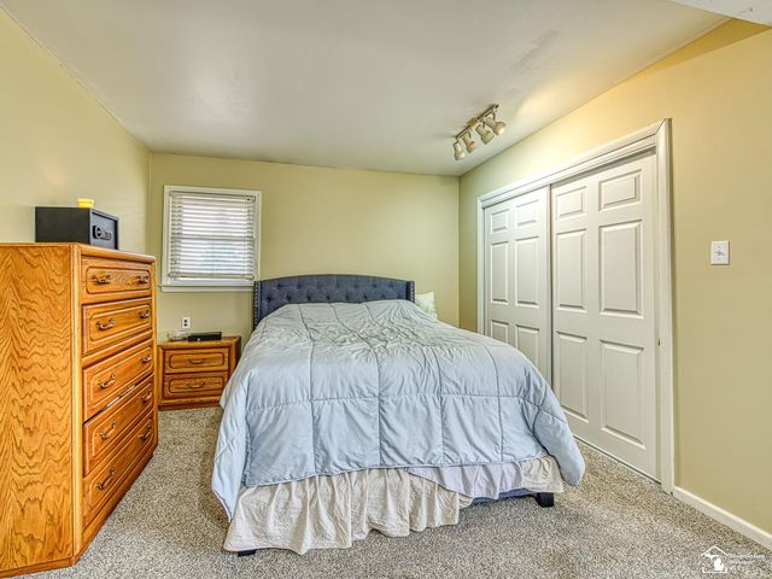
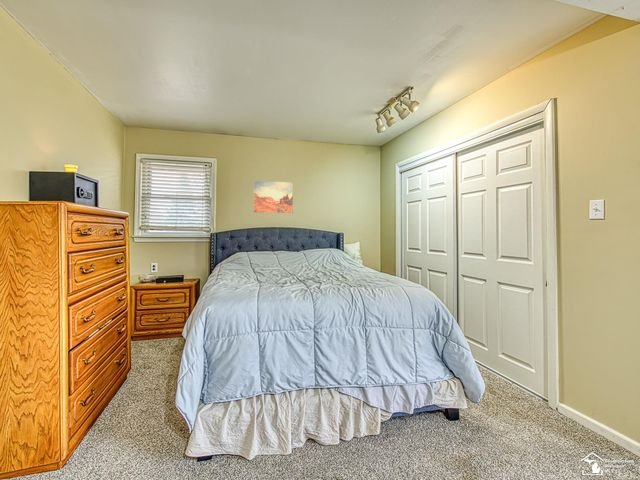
+ wall art [253,180,294,214]
